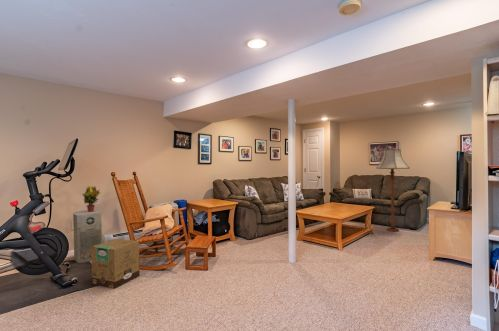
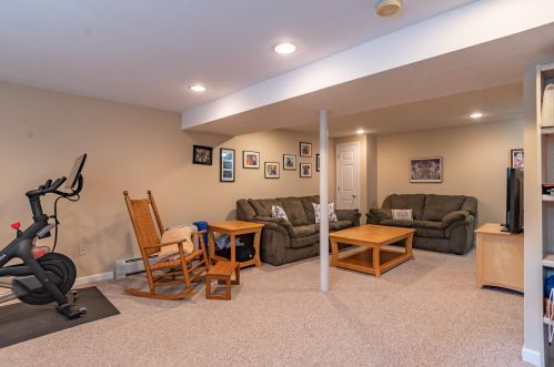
- cardboard box [91,238,141,289]
- floor lamp [375,147,411,233]
- potted plant [82,185,101,212]
- air purifier [72,209,103,264]
